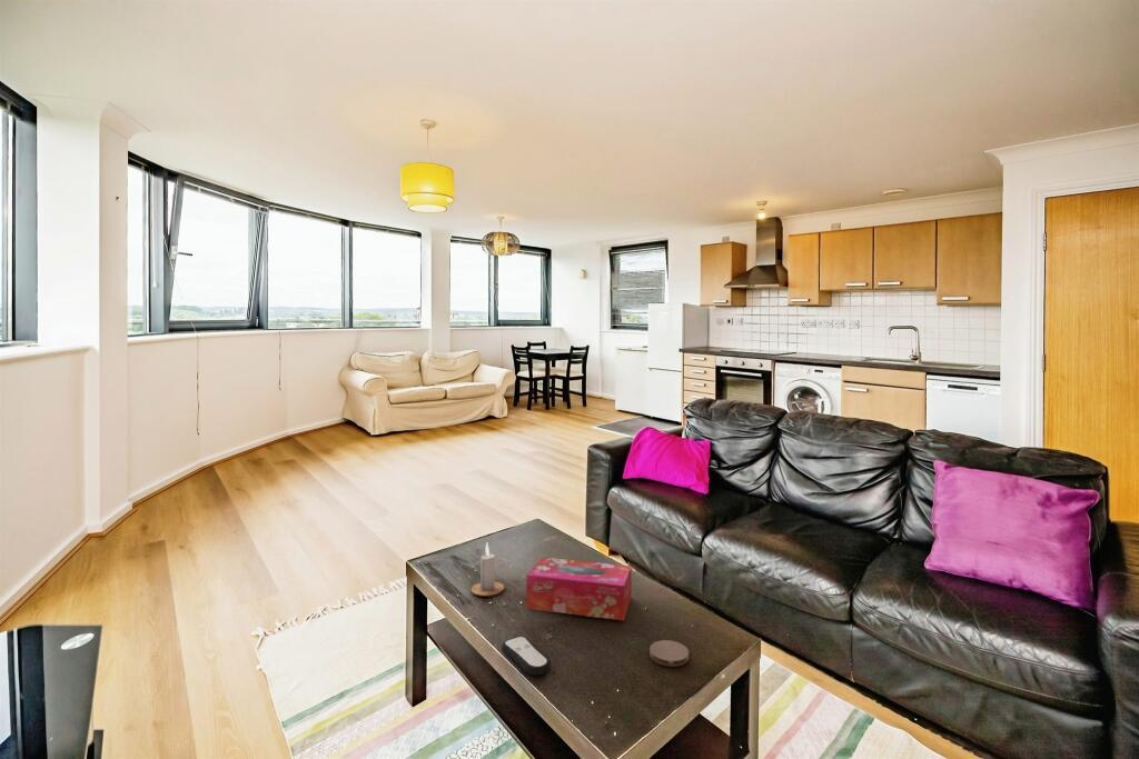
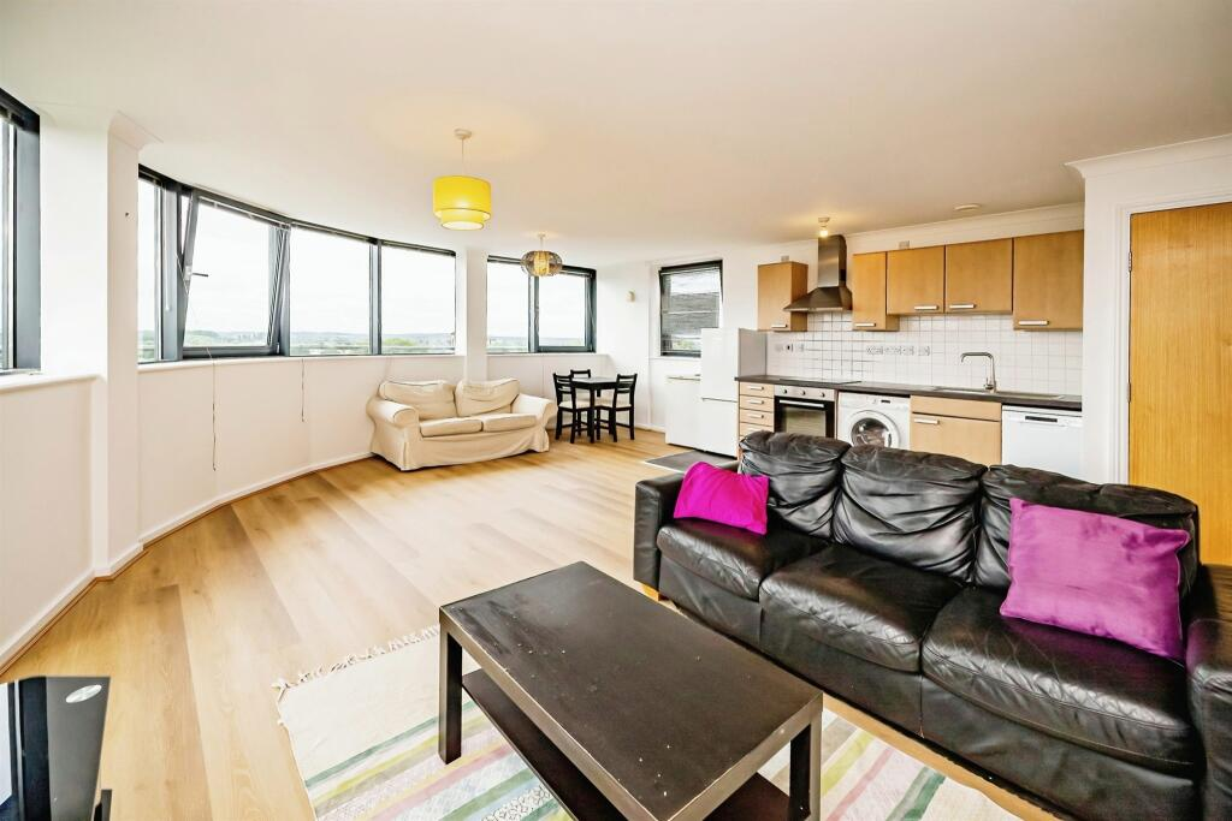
- remote control [501,636,552,676]
- tissue box [525,557,633,621]
- coaster [648,639,690,668]
- candle [469,542,505,597]
